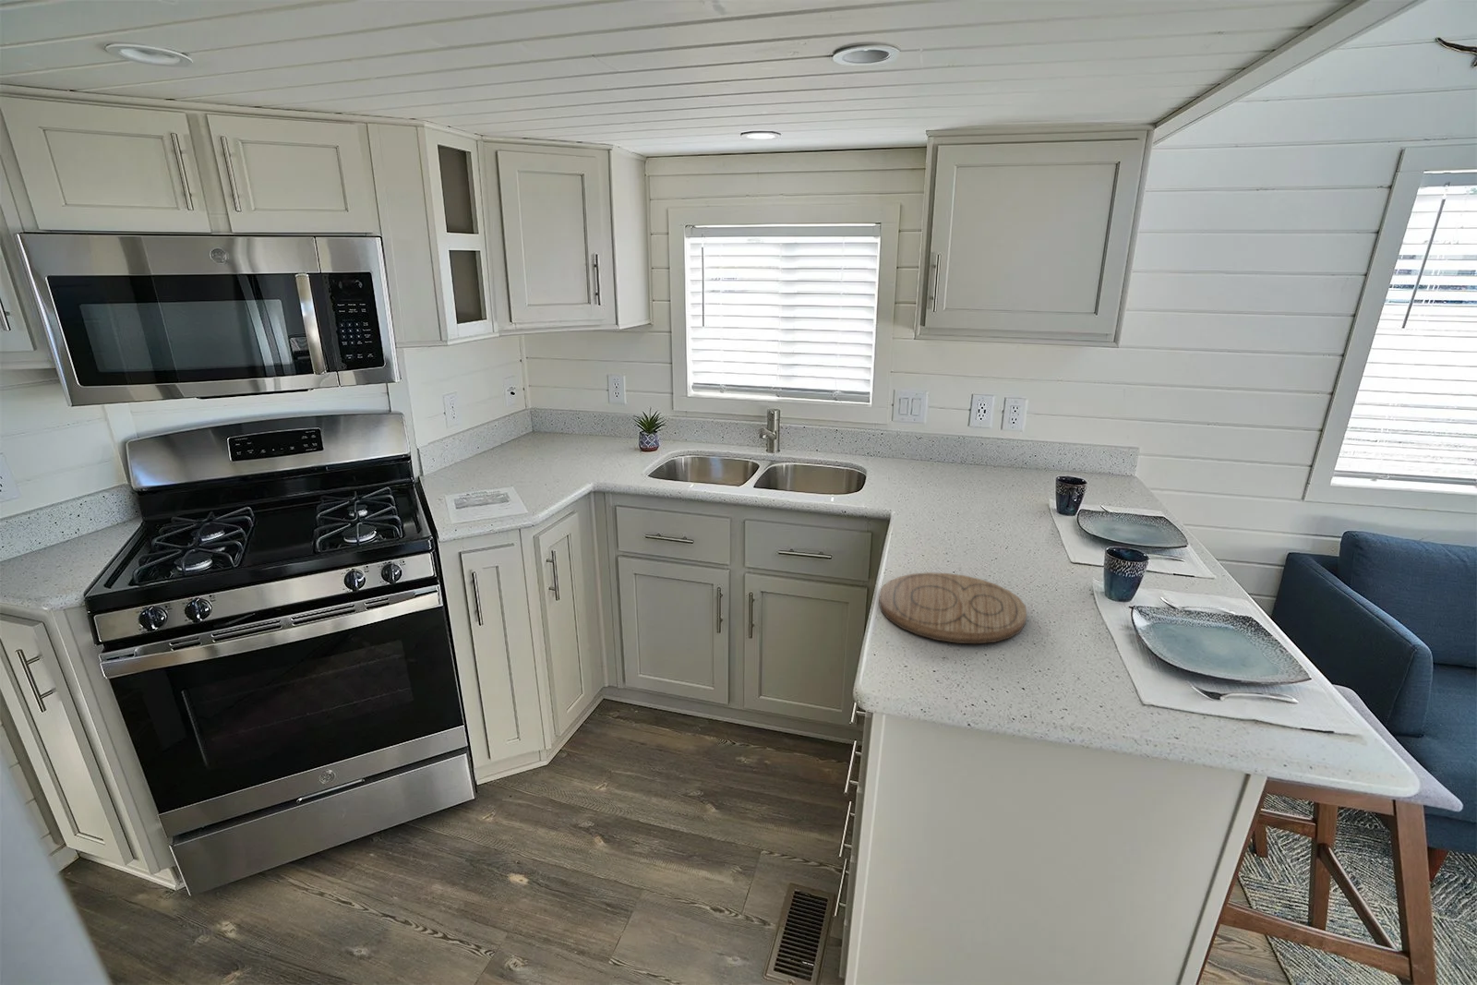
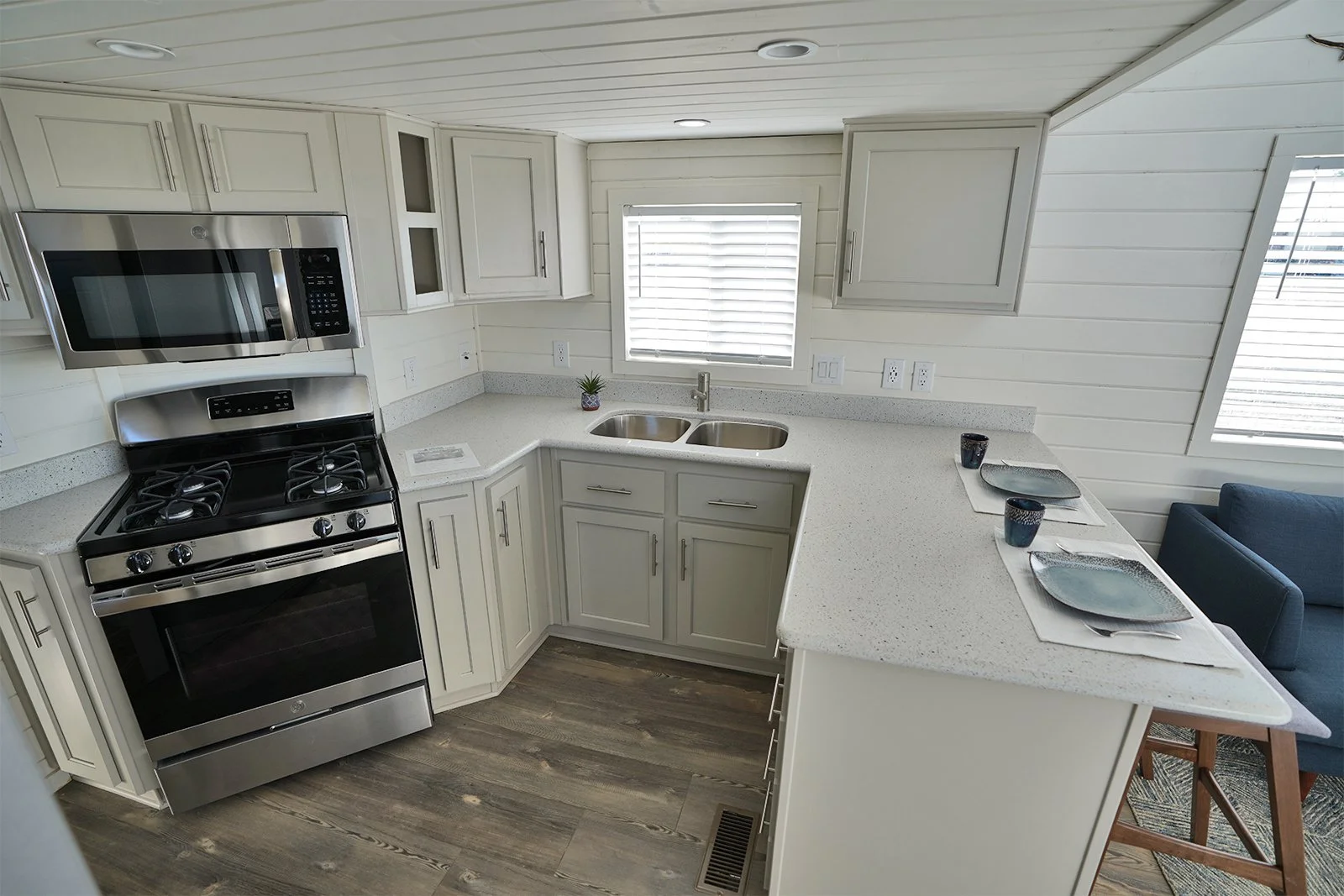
- cutting board [878,572,1028,644]
